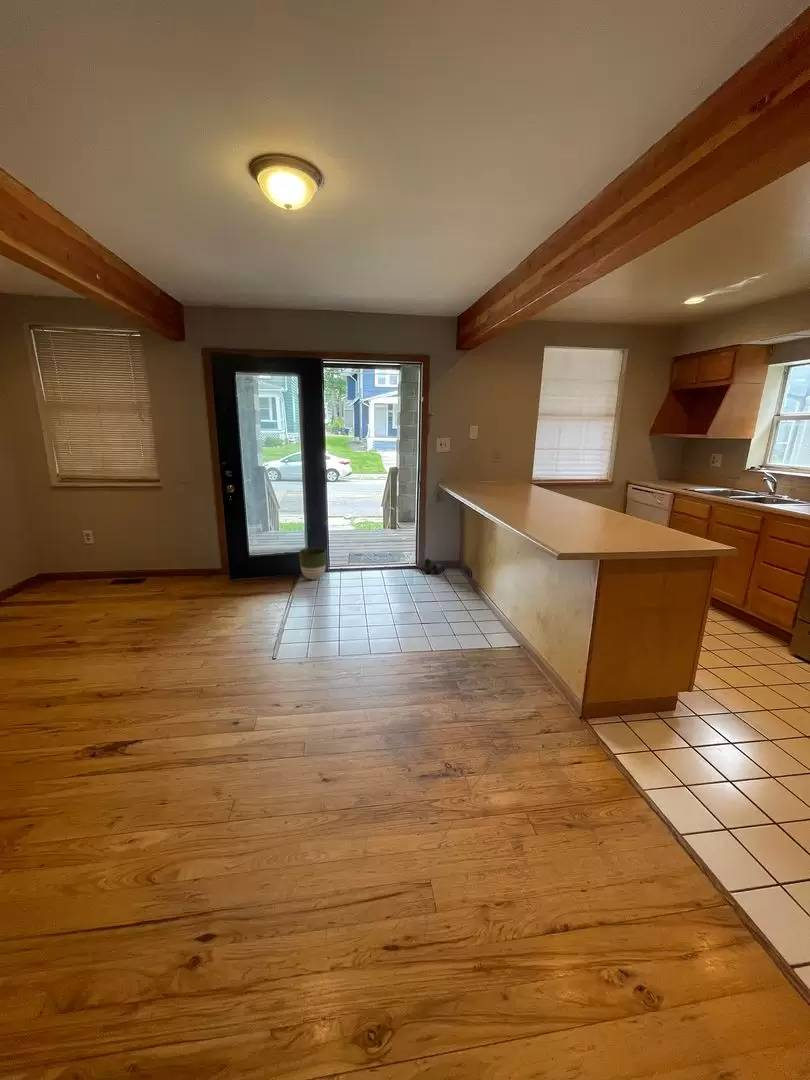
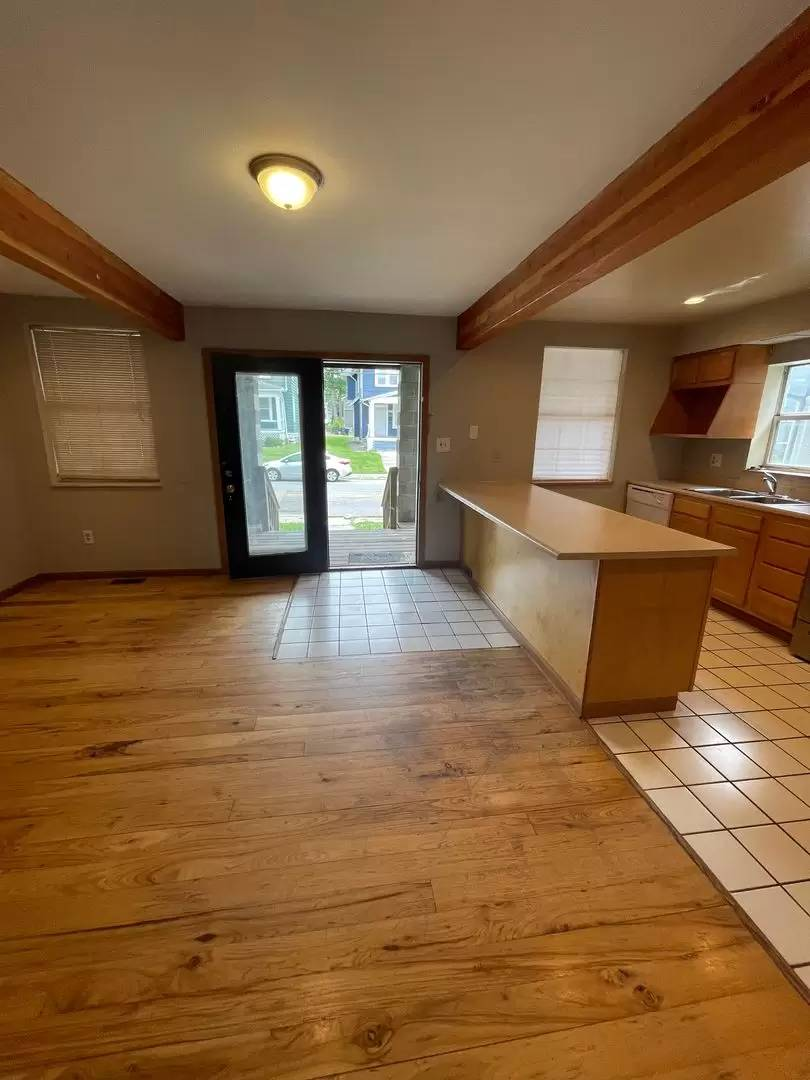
- planter [298,547,327,581]
- boots [424,557,447,575]
